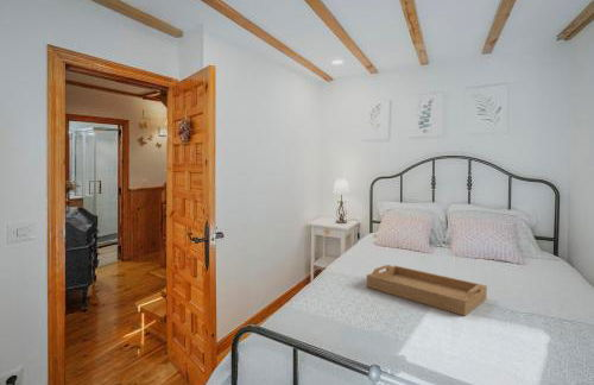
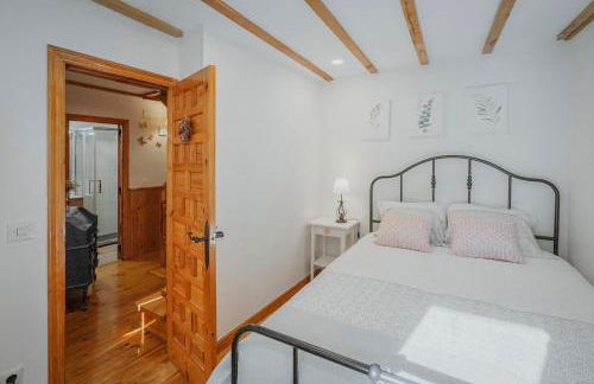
- serving tray [366,264,488,317]
